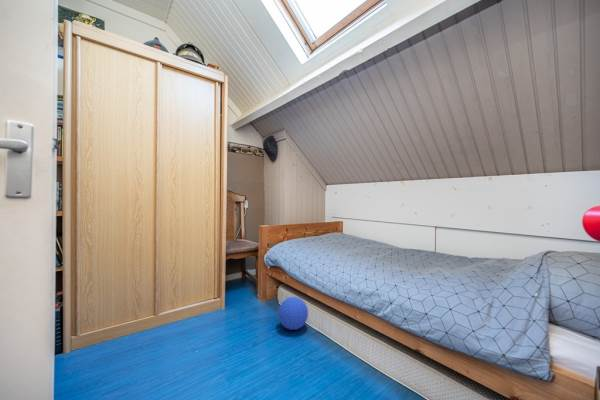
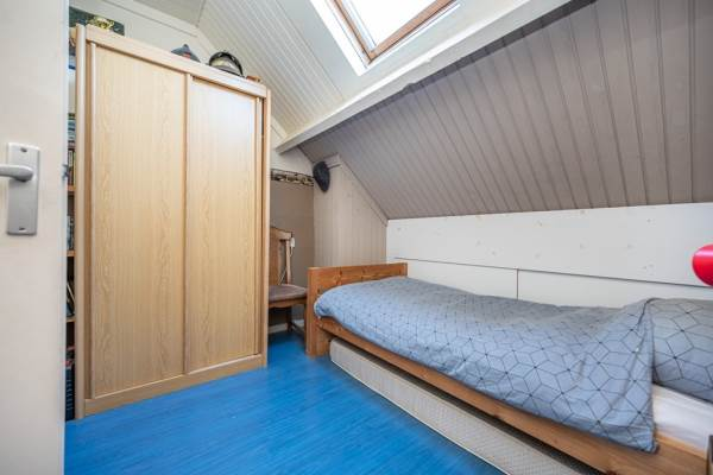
- ball [277,296,309,331]
